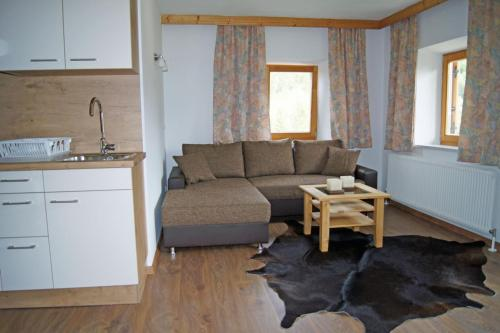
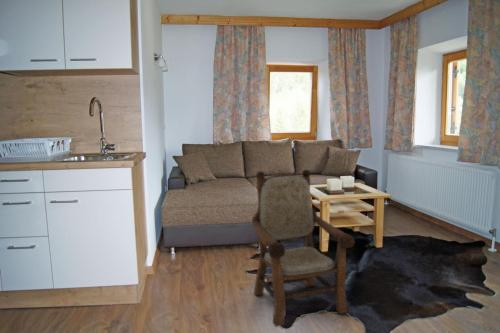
+ armchair [251,169,356,328]
